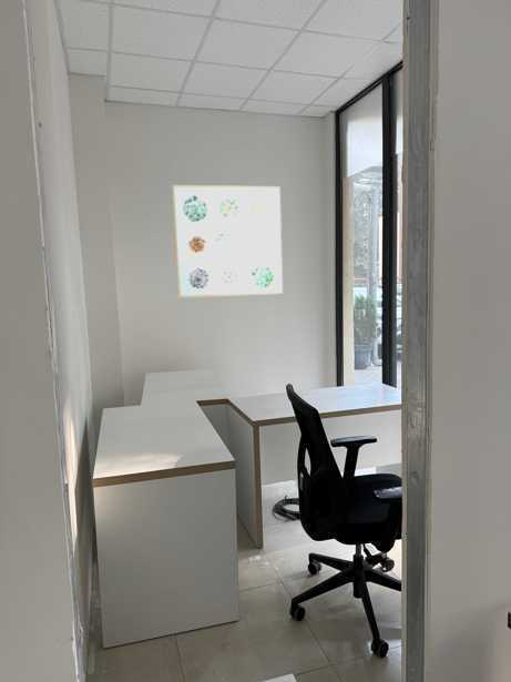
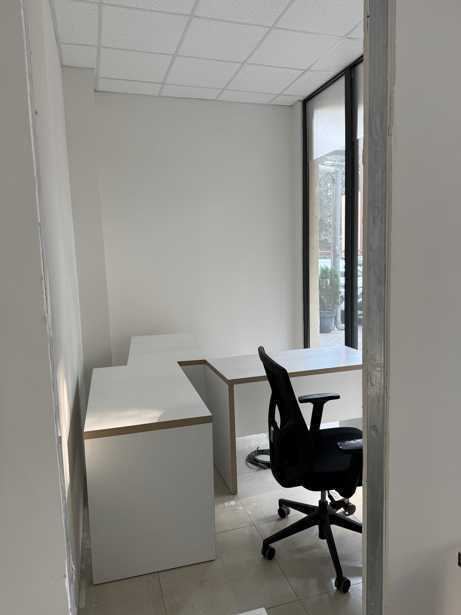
- wall art [171,184,284,299]
